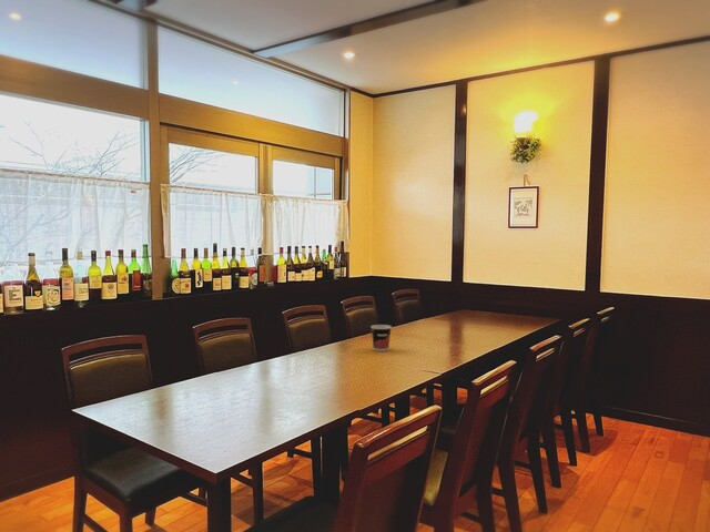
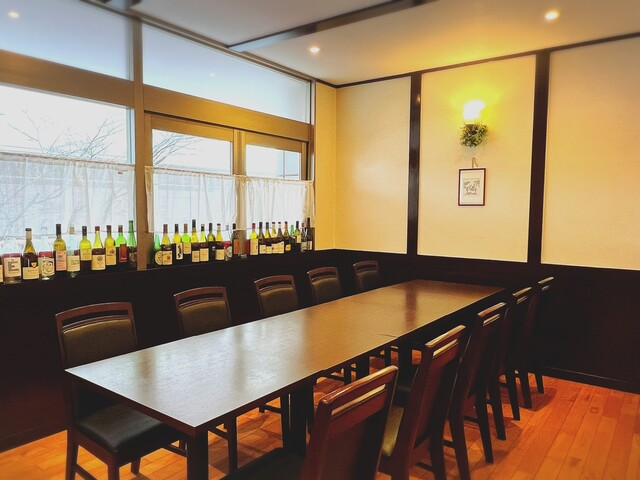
- cup [369,324,393,352]
